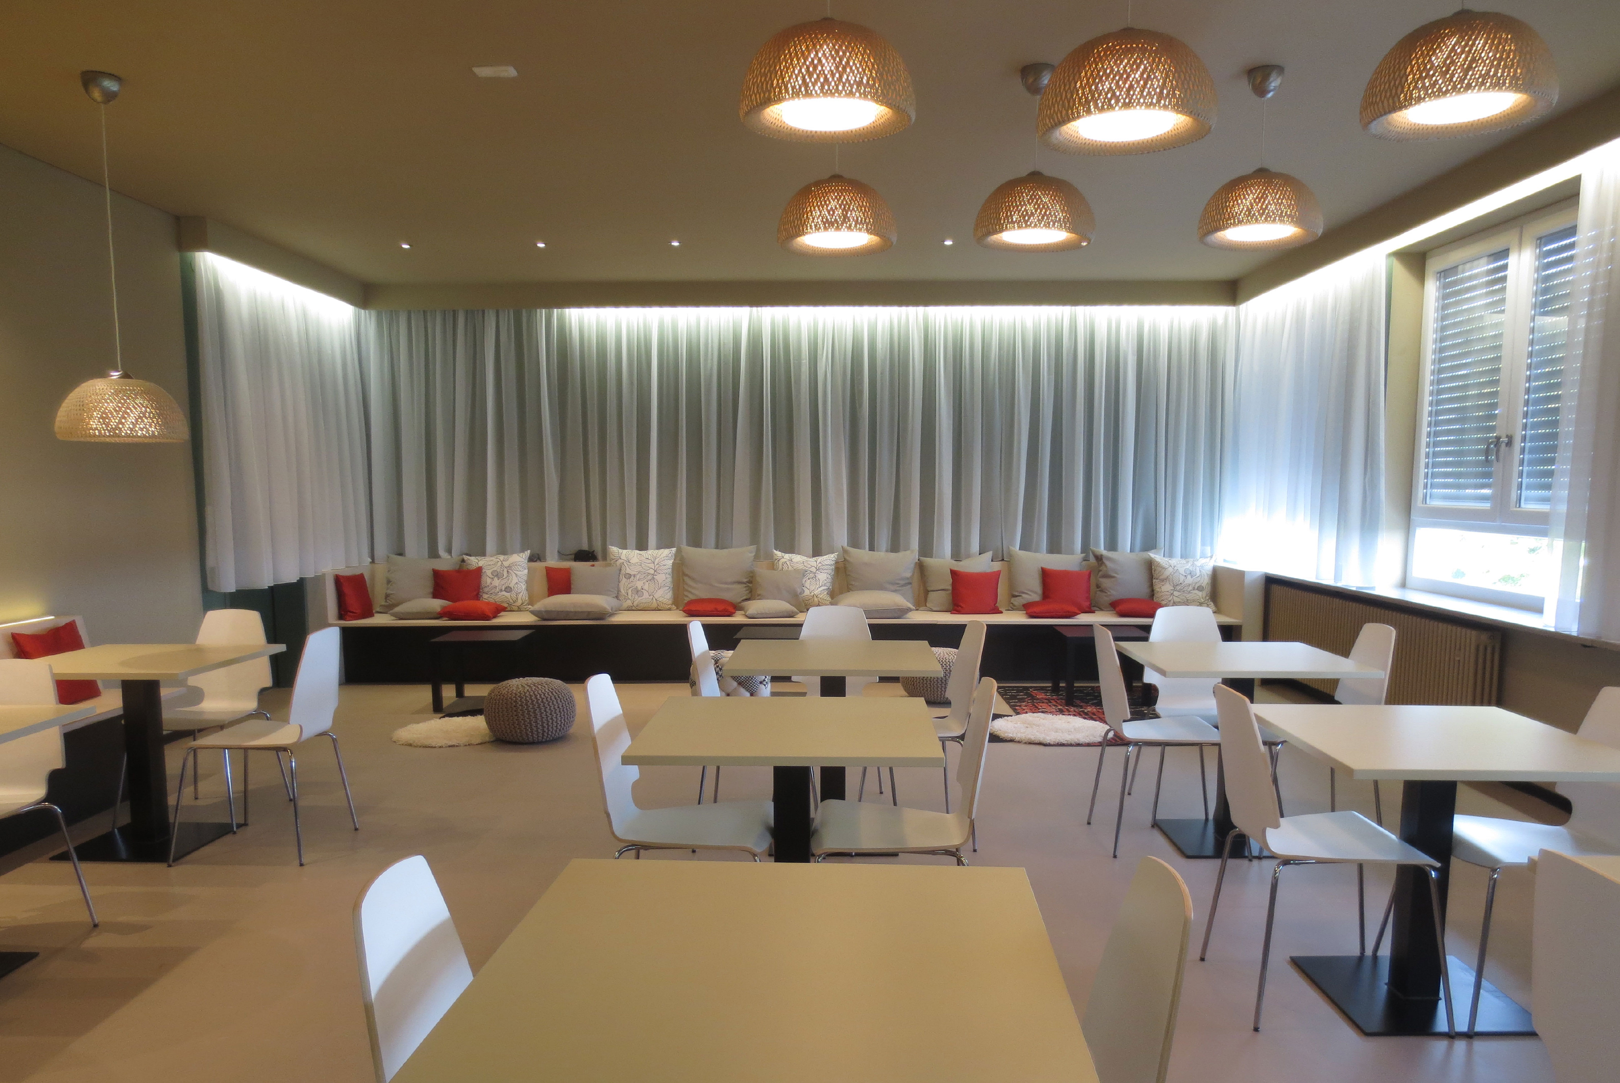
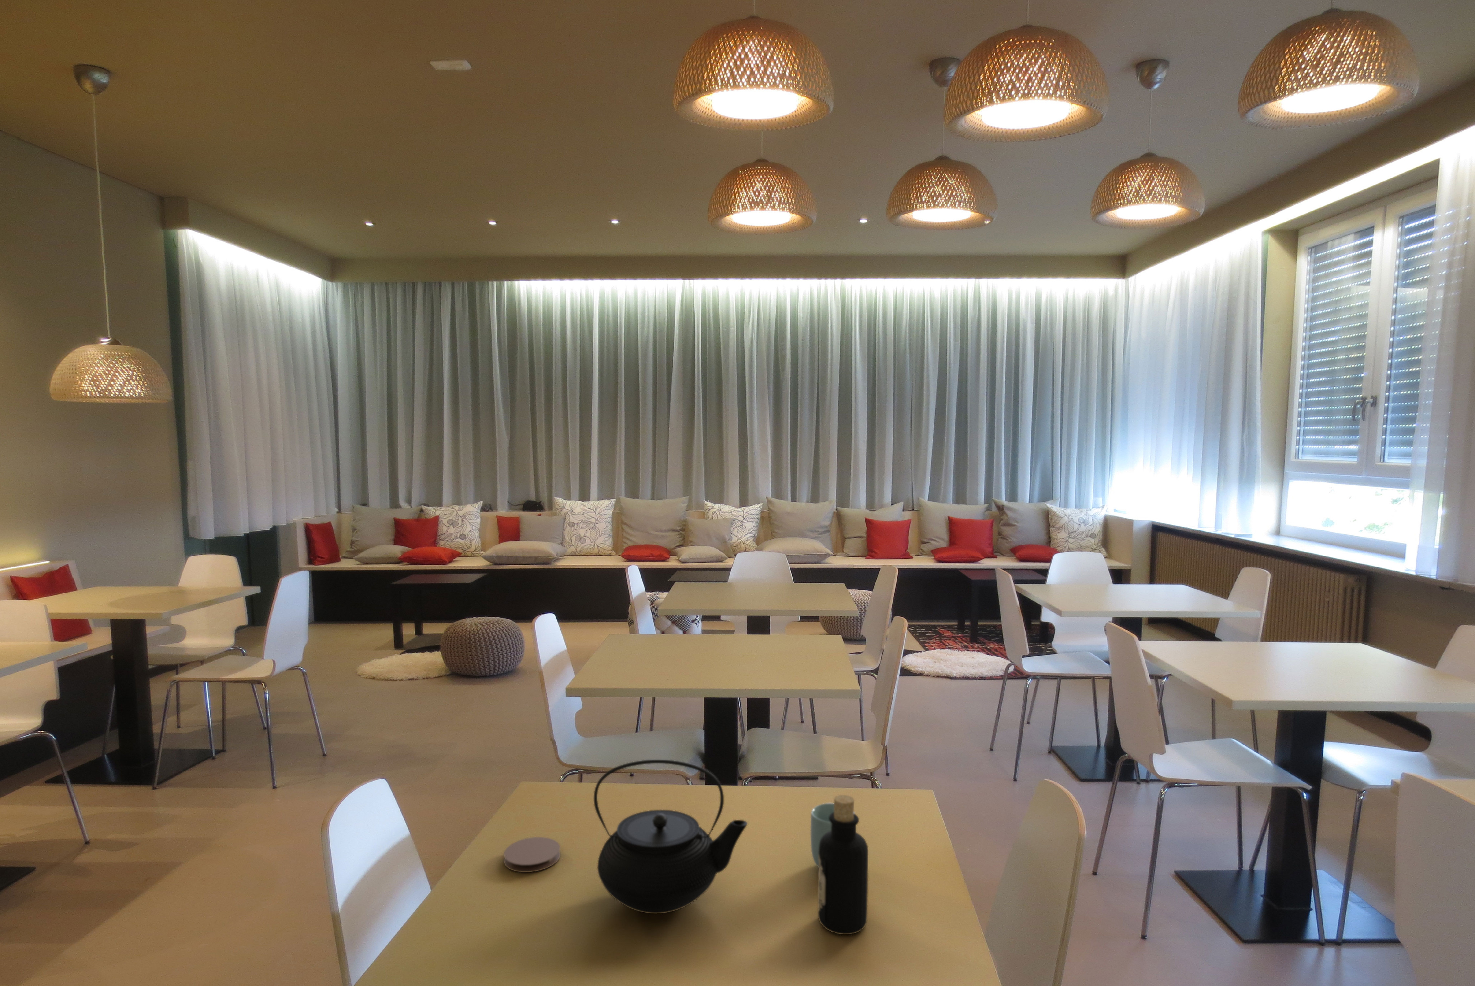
+ teapot [593,759,747,914]
+ cup [810,802,855,868]
+ bottle [818,795,868,935]
+ coaster [503,836,560,873]
